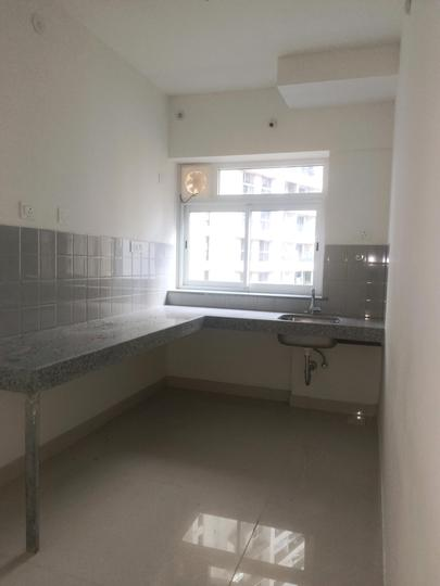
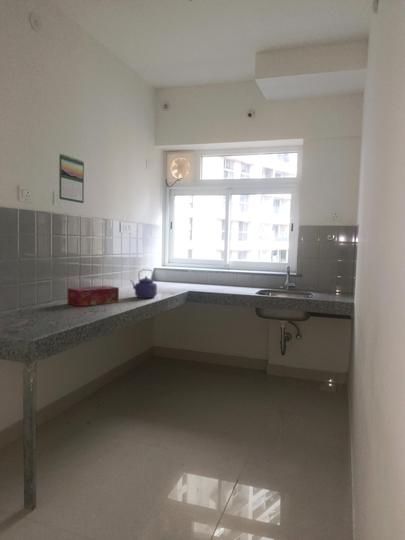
+ calendar [58,153,85,204]
+ kettle [129,268,158,299]
+ tissue box [66,285,120,307]
